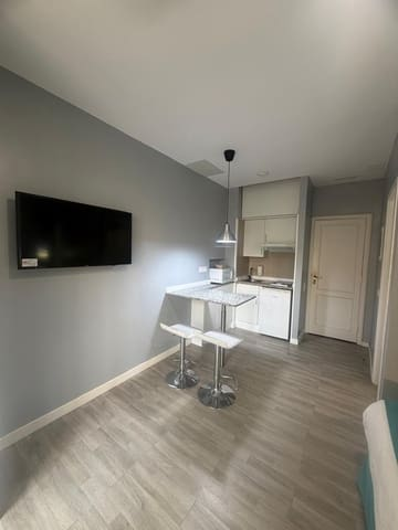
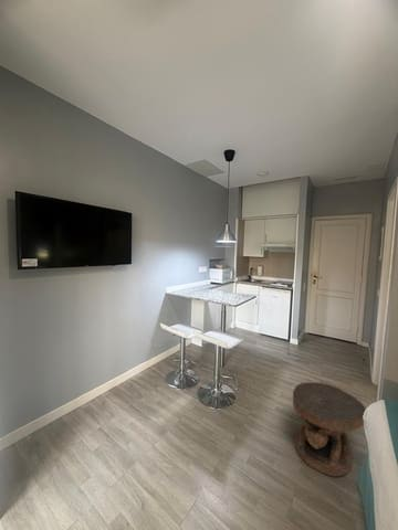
+ side table [292,381,367,478]
